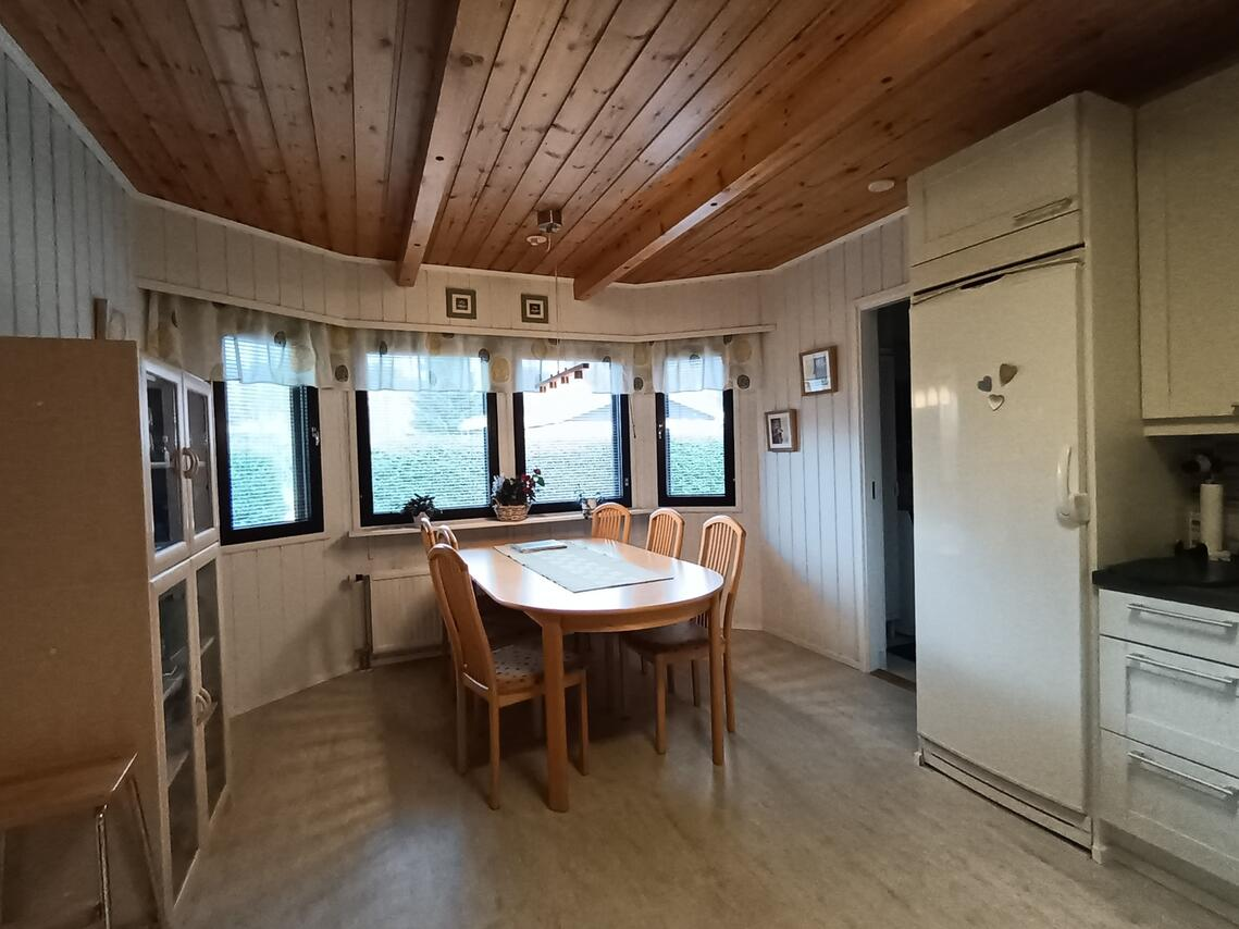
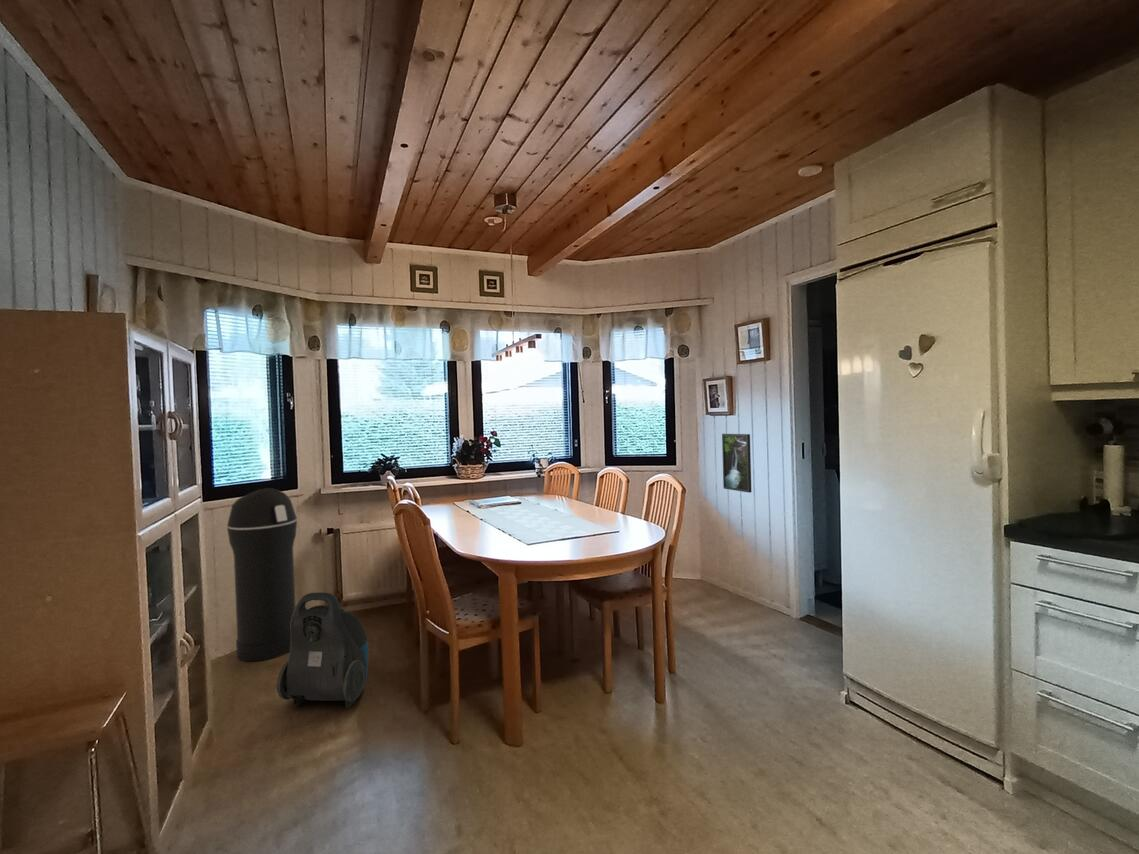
+ vacuum cleaner [276,592,369,709]
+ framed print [721,433,752,494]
+ trash can [226,487,298,662]
